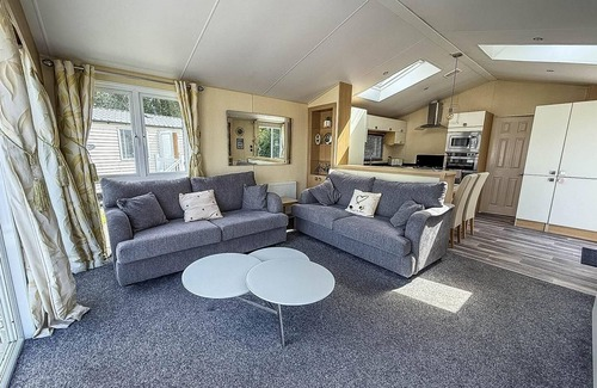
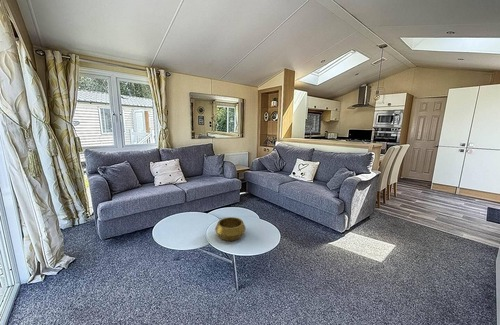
+ decorative bowl [214,216,247,242]
